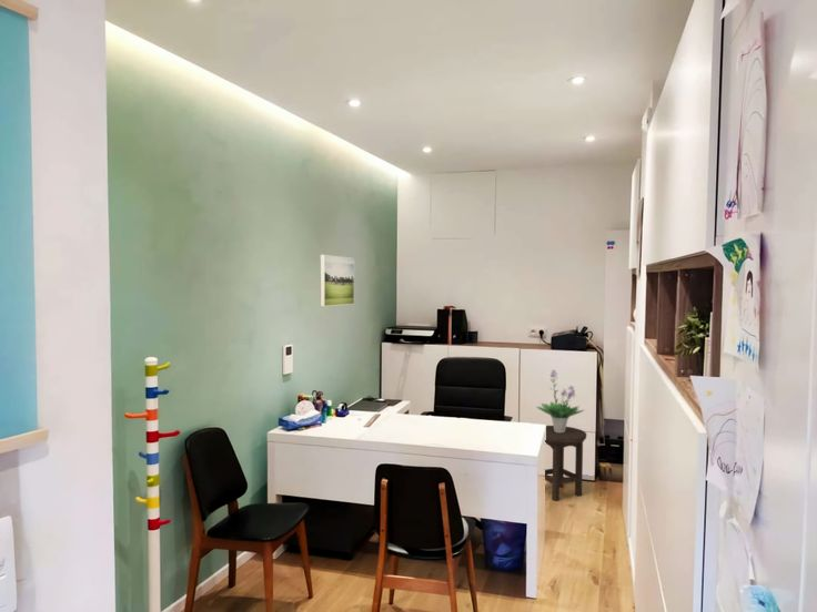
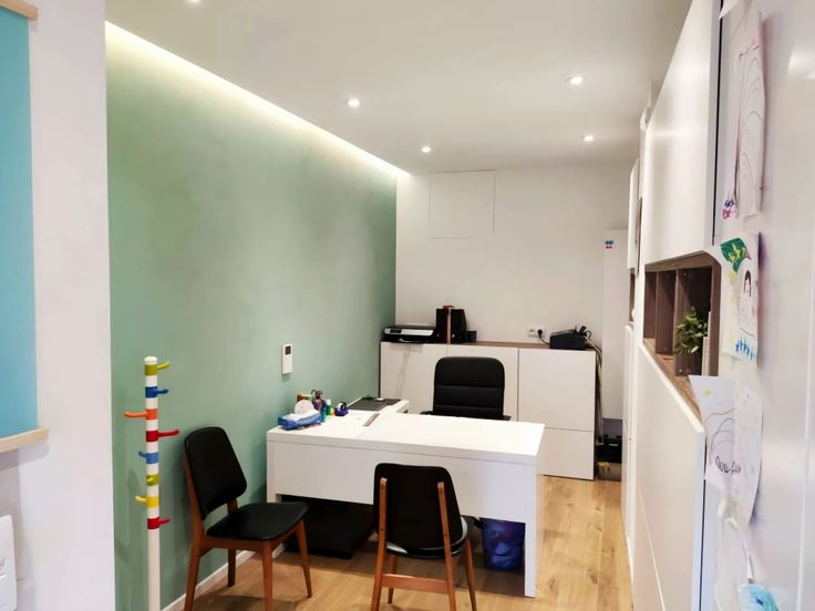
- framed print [320,254,355,307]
- stool [544,425,587,502]
- potted plant [536,368,585,432]
